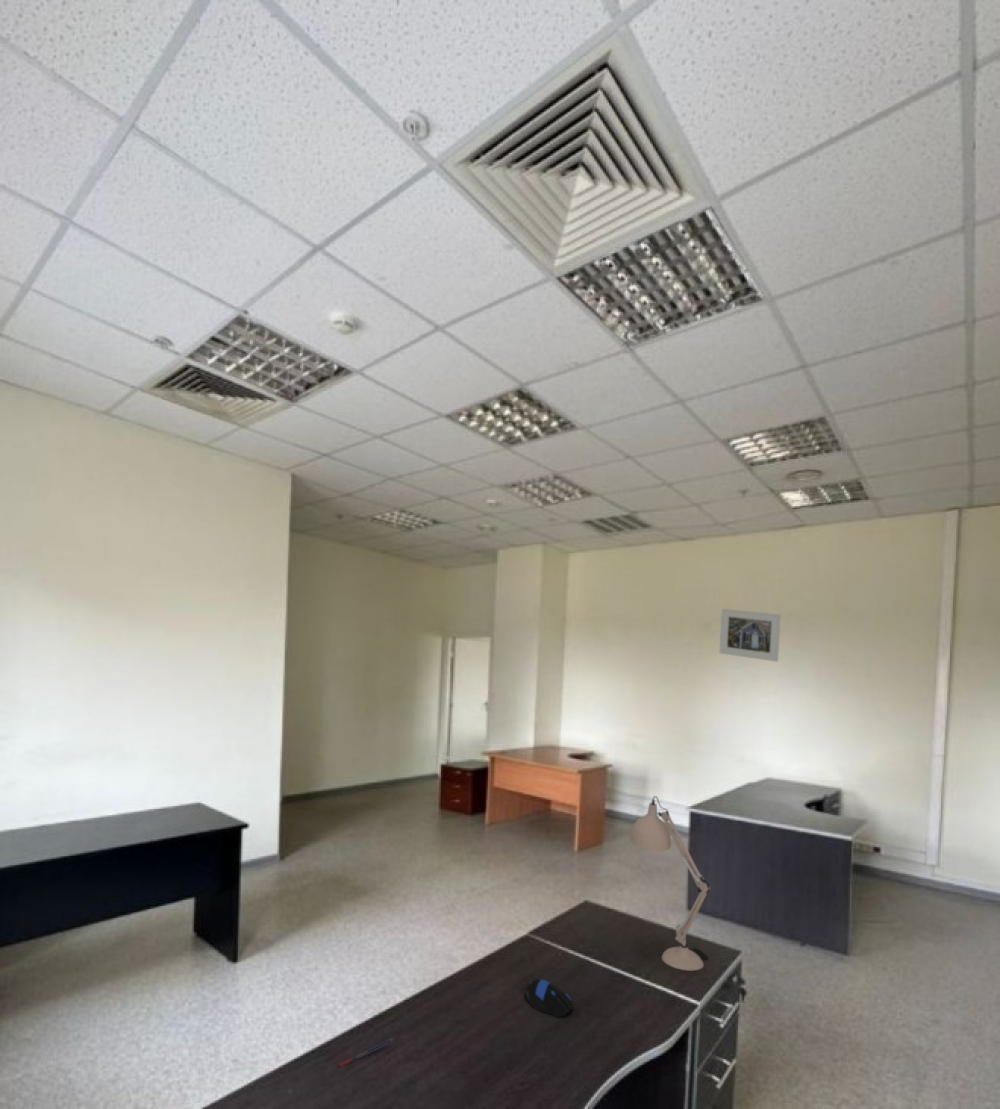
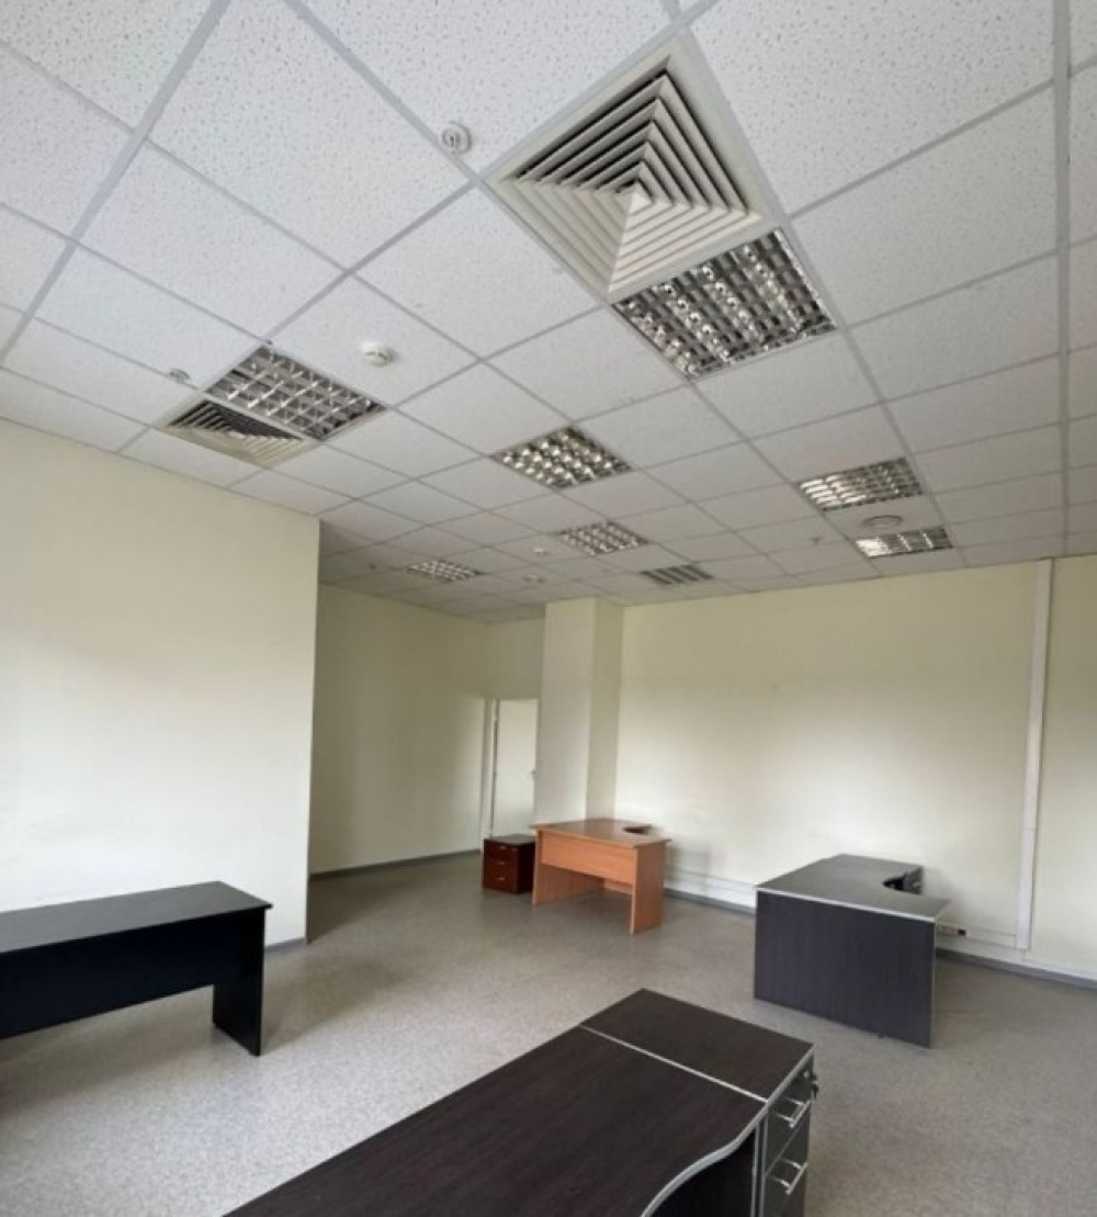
- pen [337,1038,394,1068]
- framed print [719,608,781,663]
- desk lamp [629,795,711,971]
- computer mouse [524,978,574,1019]
